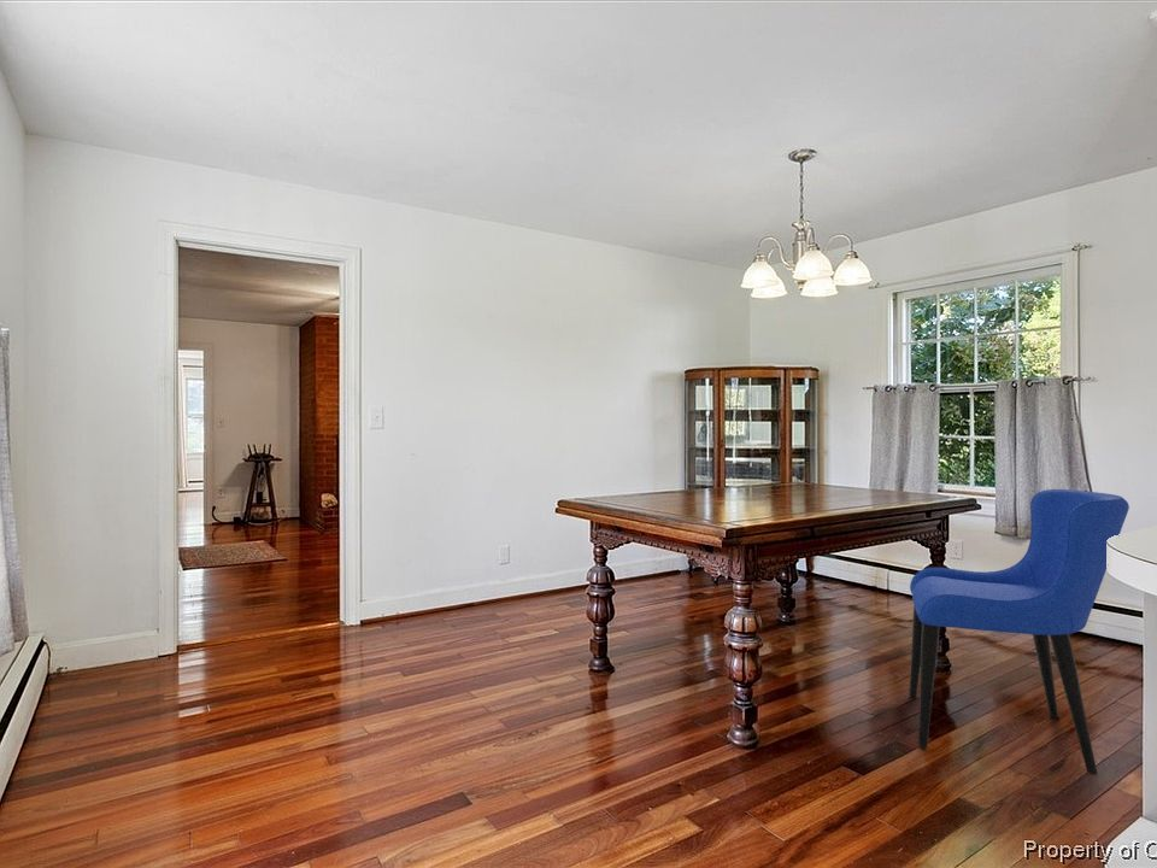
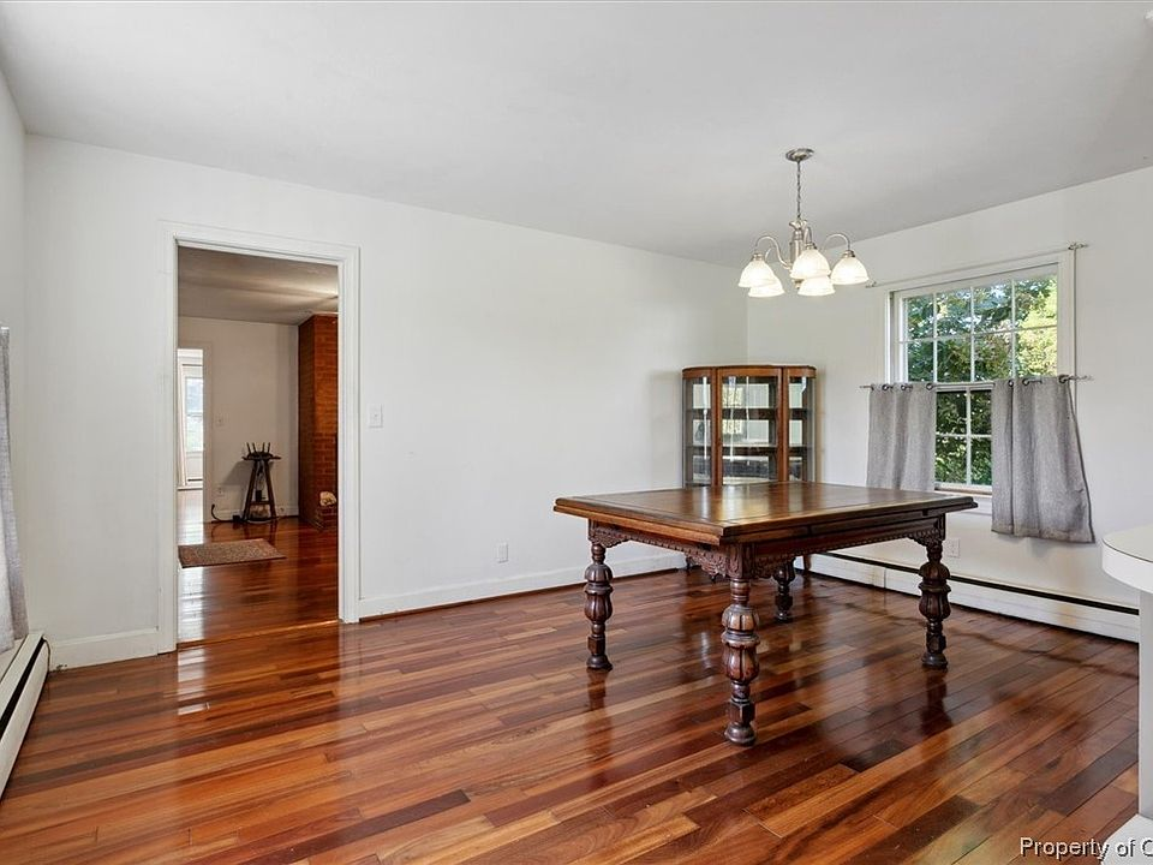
- dining chair [908,488,1130,775]
